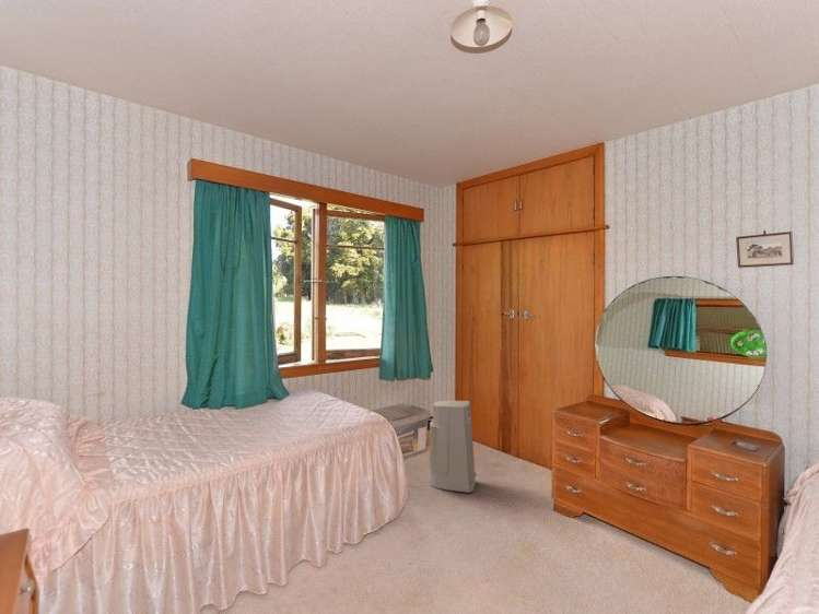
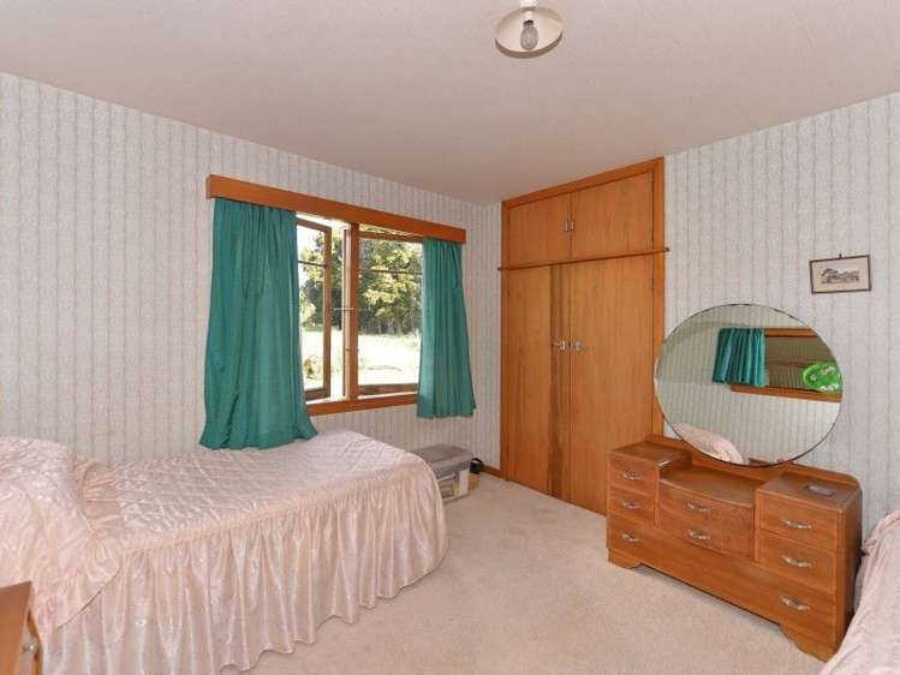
- air purifier [429,400,478,494]
